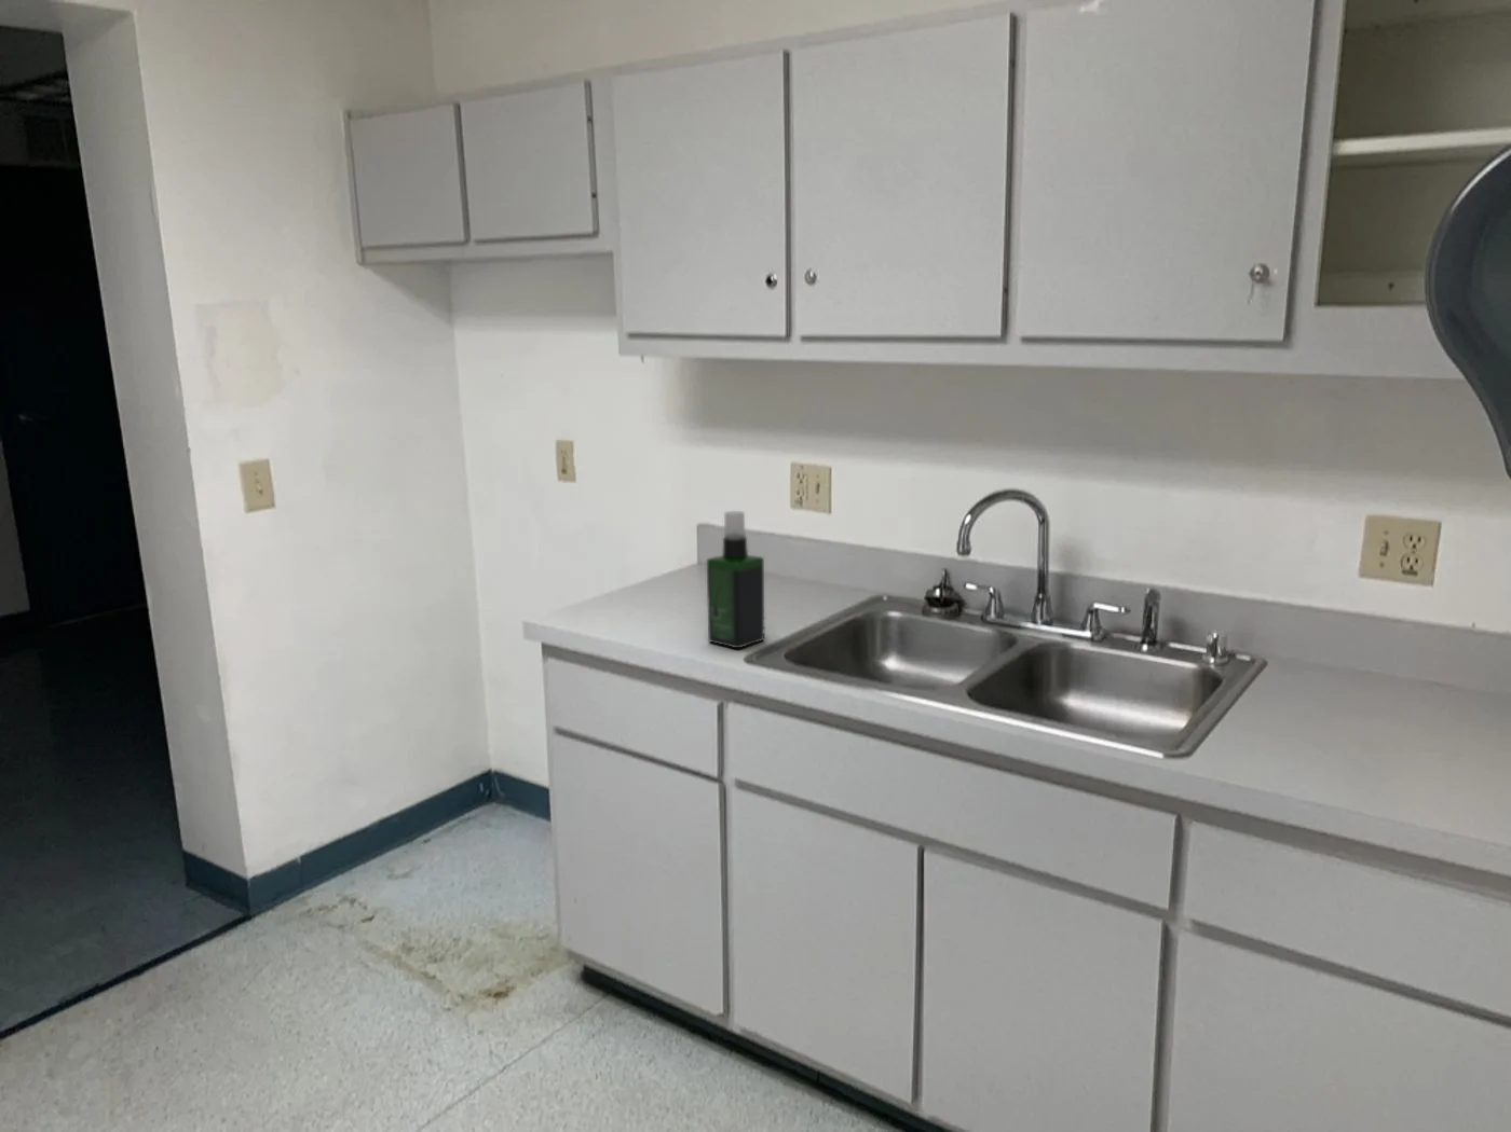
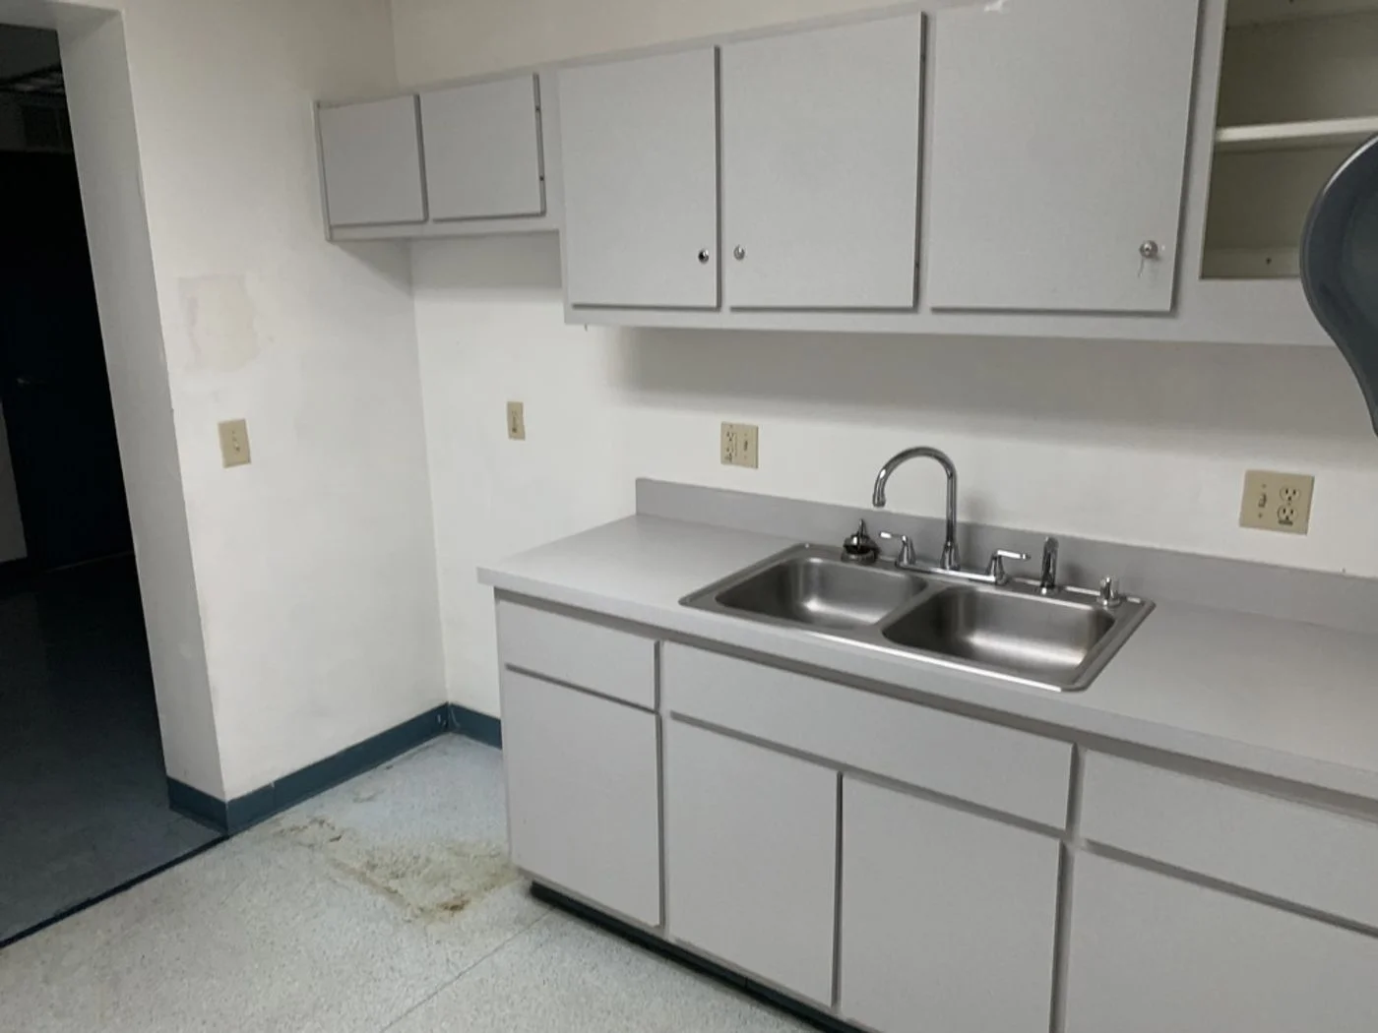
- spray bottle [706,510,765,649]
